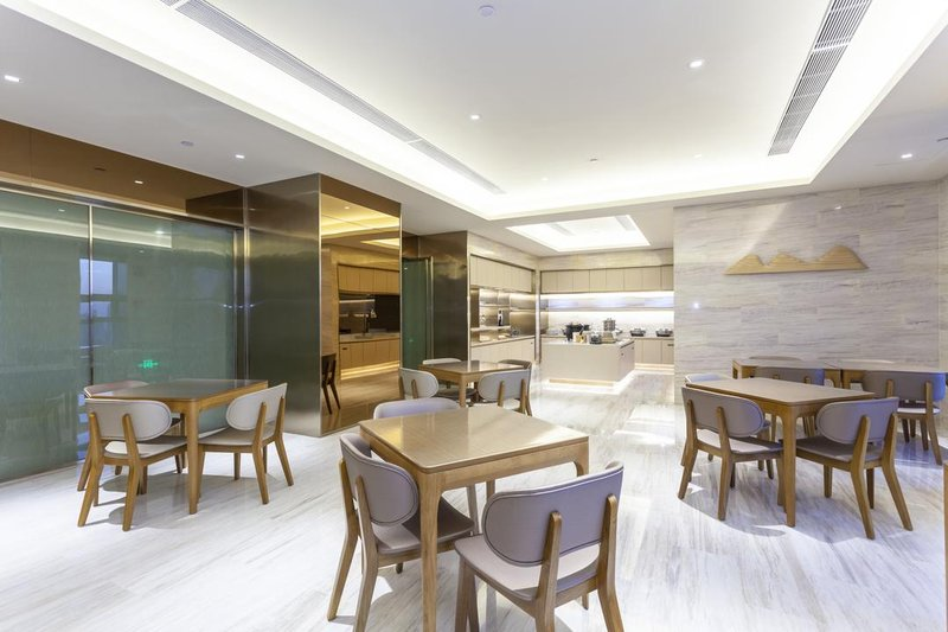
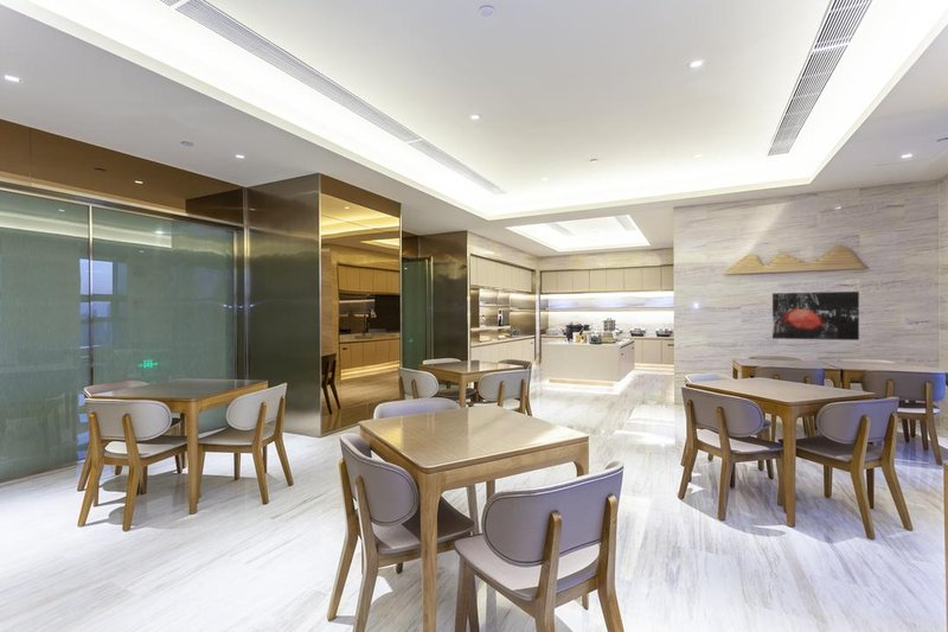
+ wall art [771,291,860,341]
